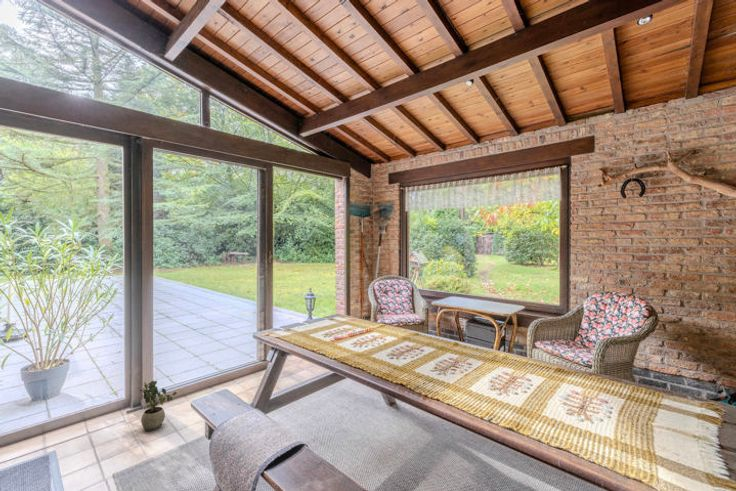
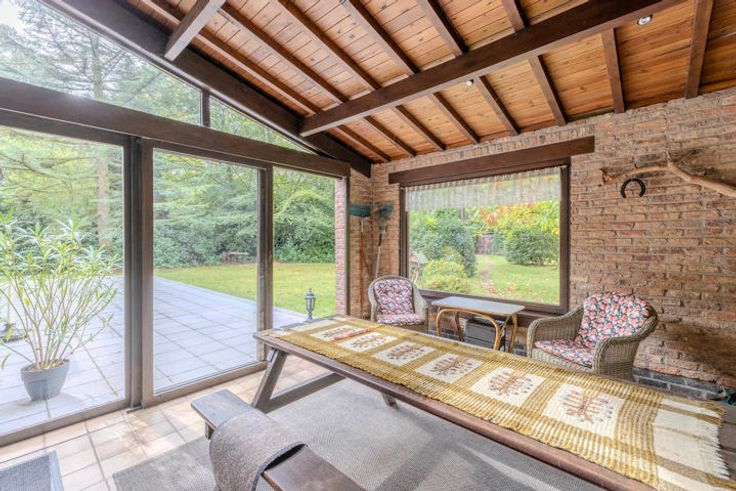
- potted plant [139,380,178,432]
